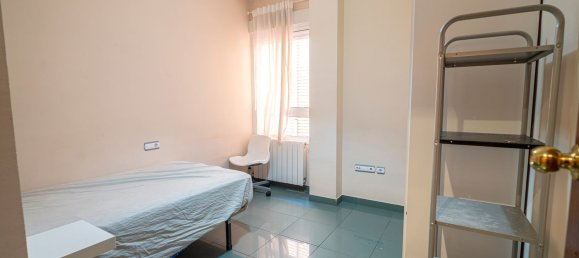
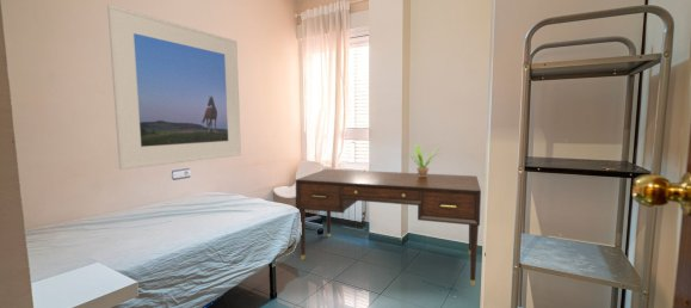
+ potted plant [408,143,442,177]
+ desk [295,168,482,287]
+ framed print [106,4,242,171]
